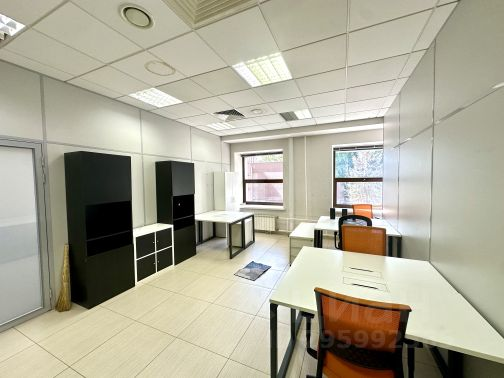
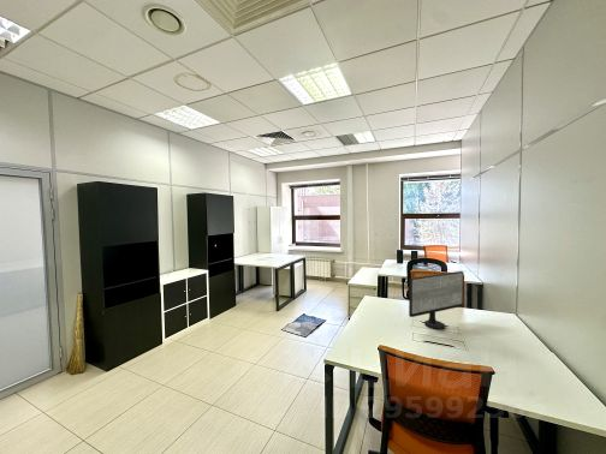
+ computer monitor [408,270,465,330]
